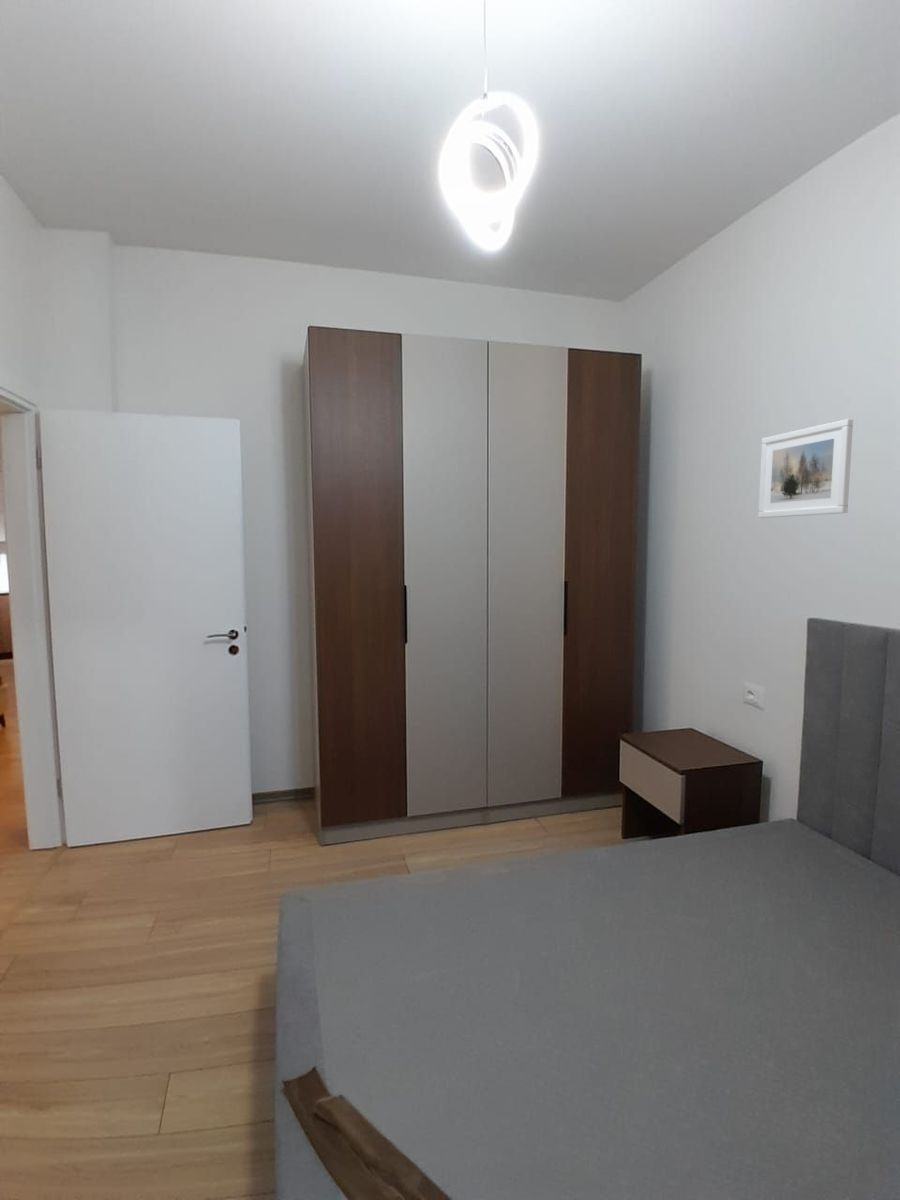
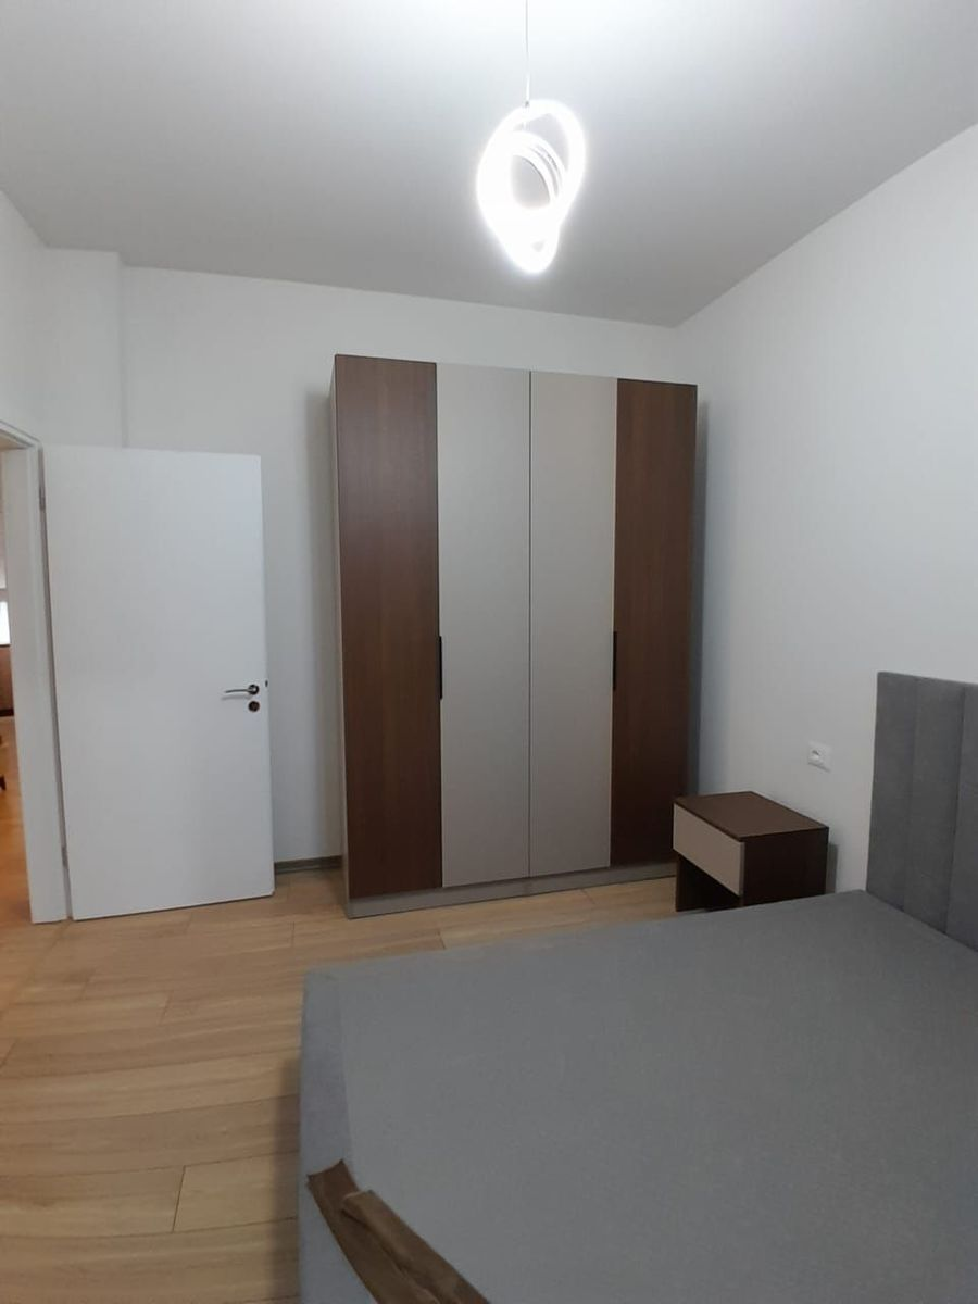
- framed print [757,418,854,519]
